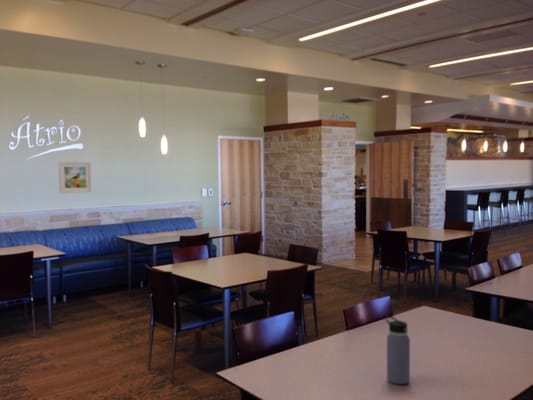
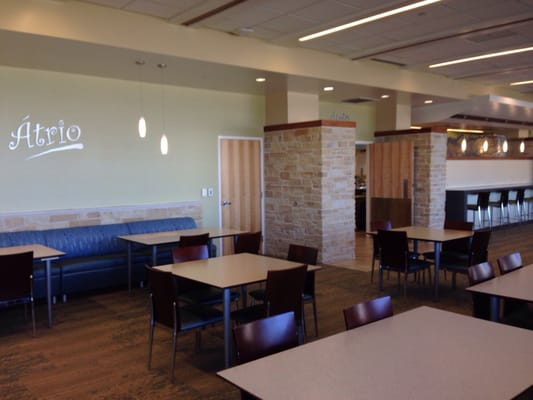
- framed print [58,161,92,194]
- water bottle [384,315,411,385]
